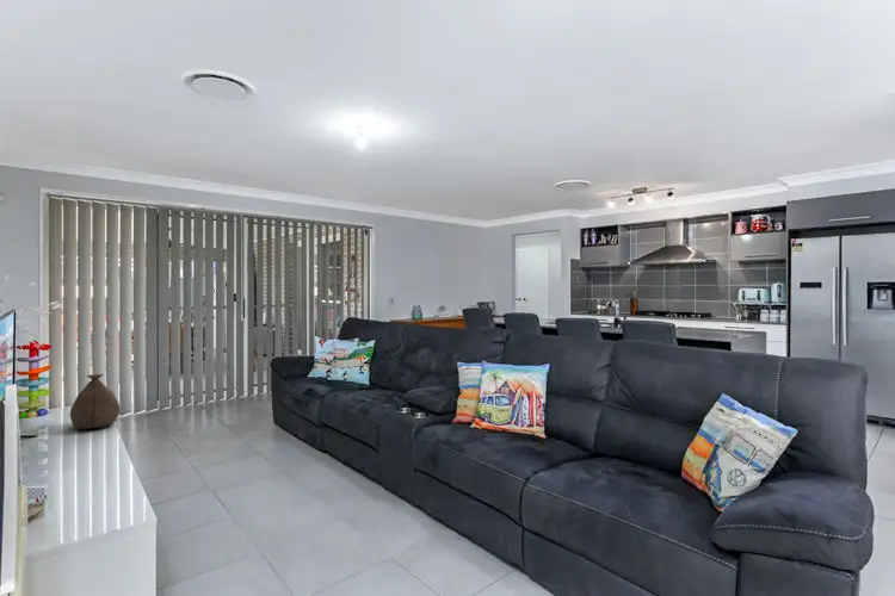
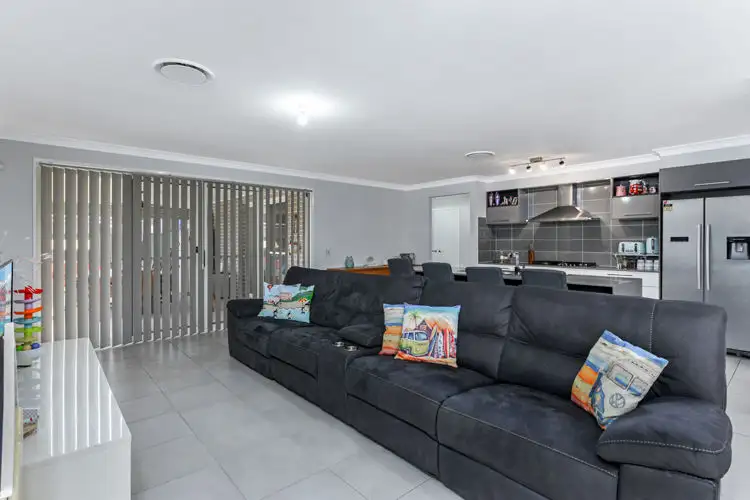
- bag [69,373,122,430]
